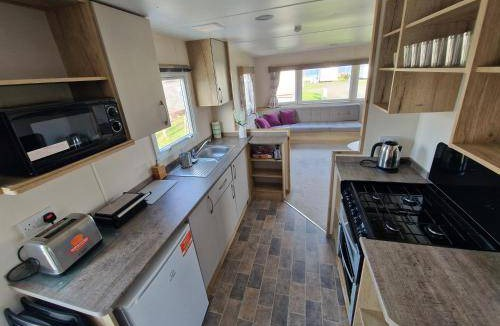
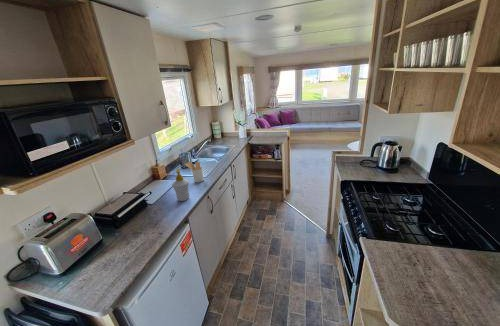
+ utensil holder [184,161,204,183]
+ soap bottle [171,168,190,202]
